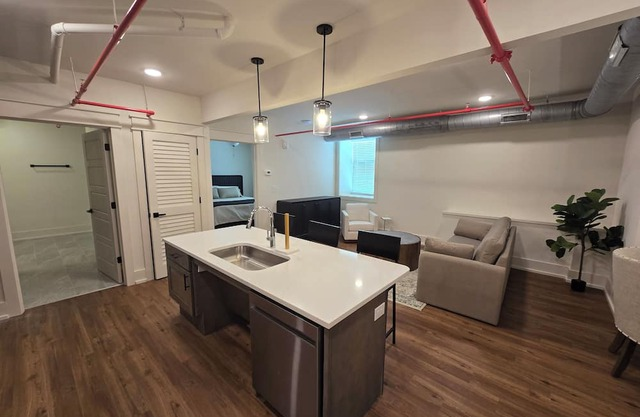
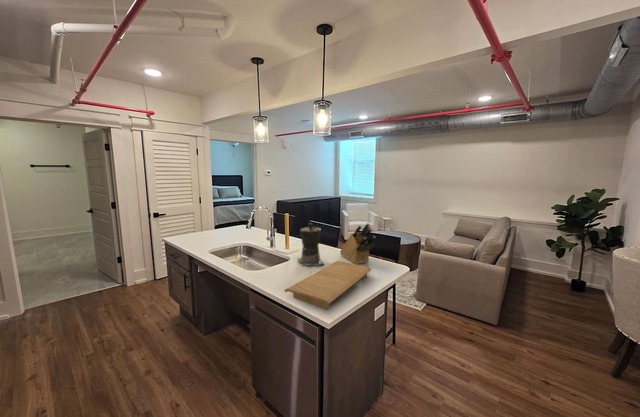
+ cutting board [283,260,373,310]
+ coffee maker [297,222,325,267]
+ knife block [339,222,376,265]
